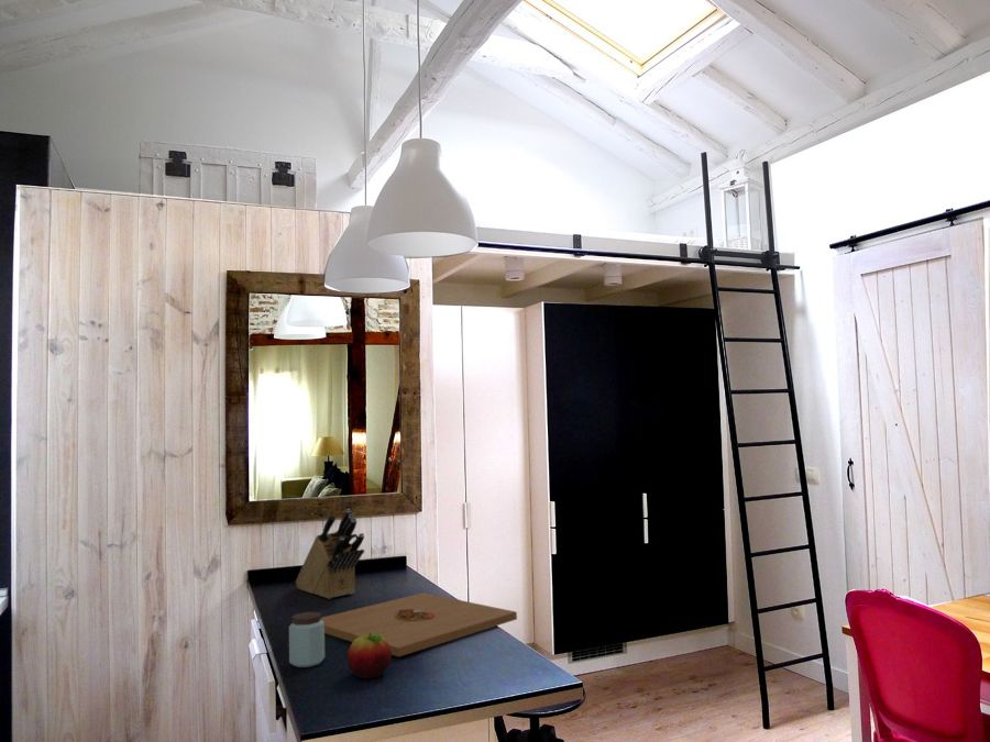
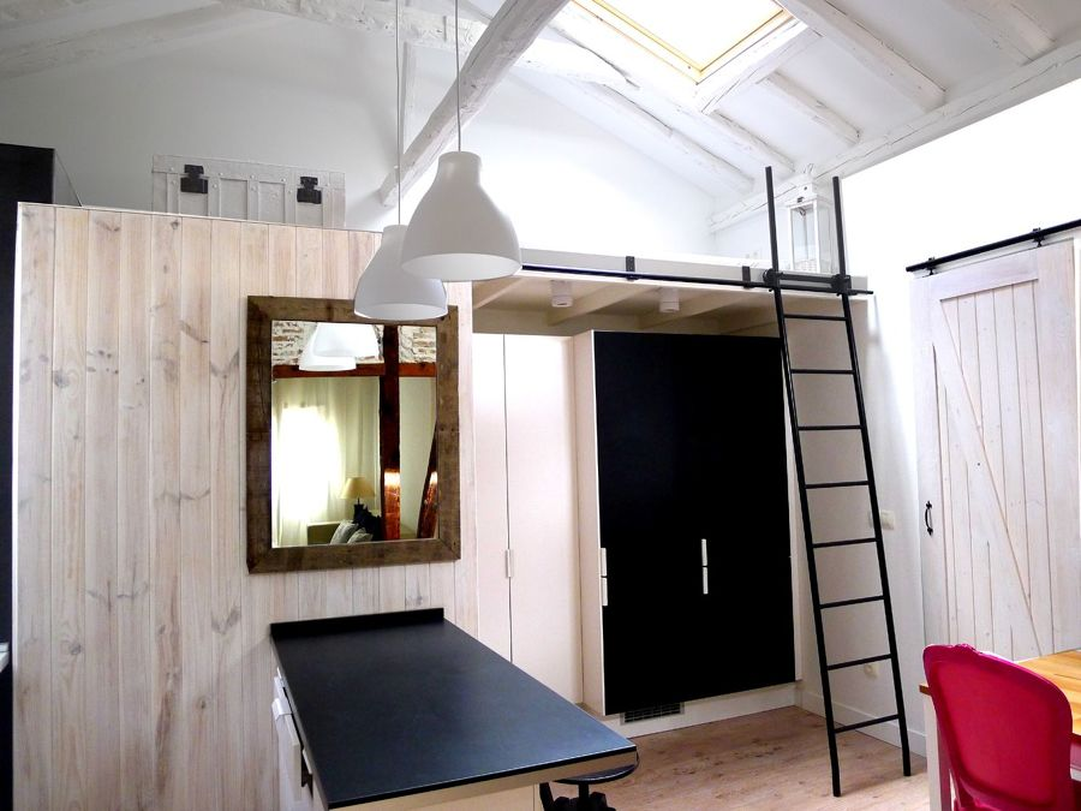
- knife block [295,508,365,600]
- platter [321,591,518,657]
- fruit [346,632,393,679]
- peanut butter [288,611,326,668]
